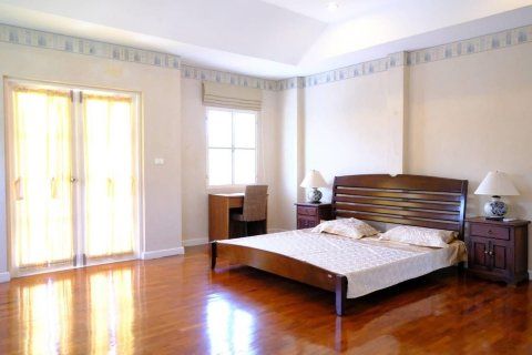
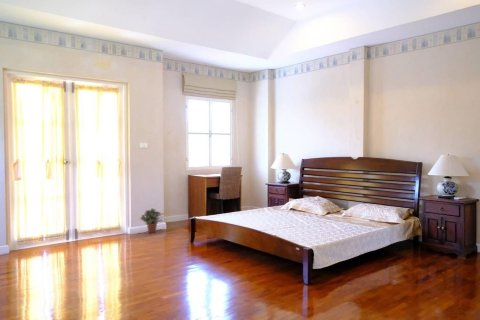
+ potted plant [139,207,165,234]
